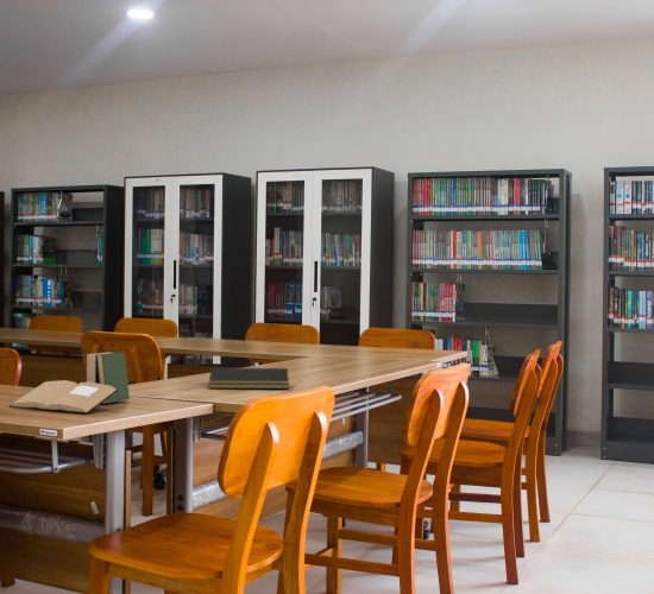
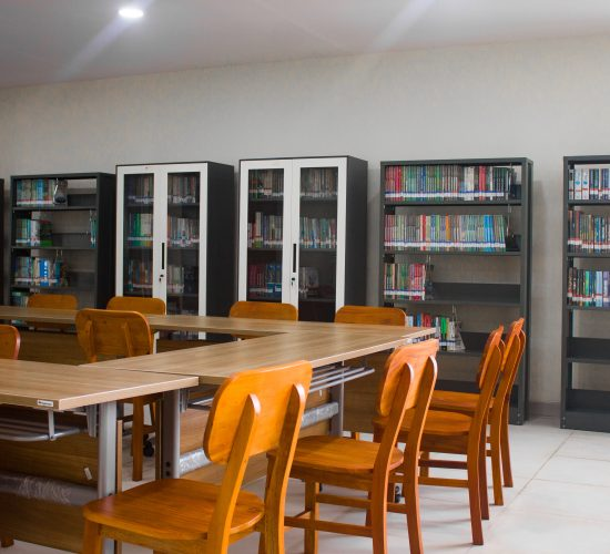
- notepad [207,366,290,390]
- book [8,350,131,415]
